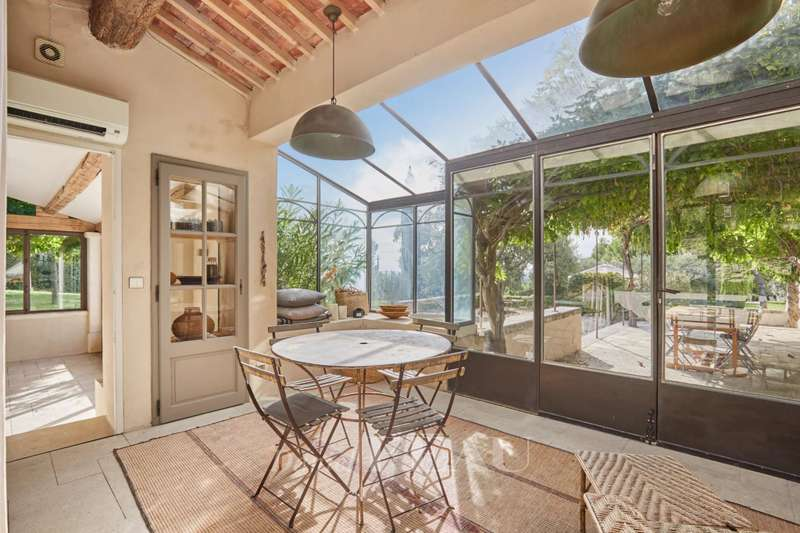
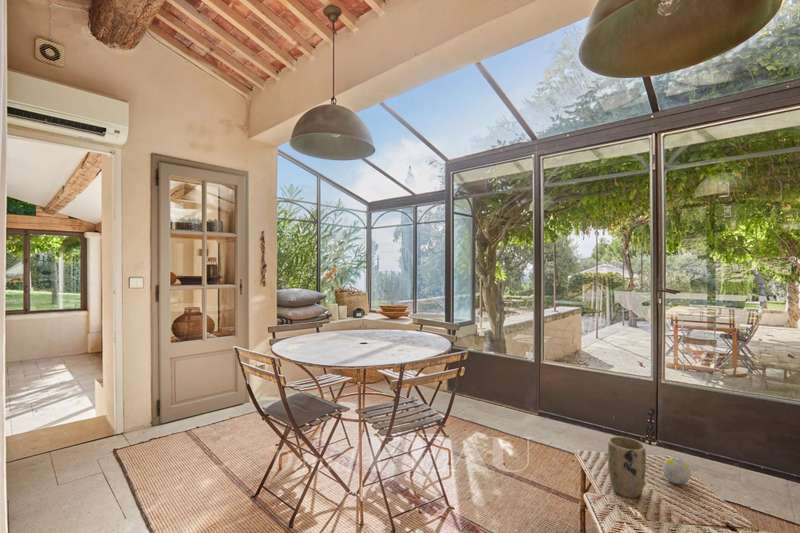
+ decorative ball [662,457,692,485]
+ plant pot [607,436,647,499]
